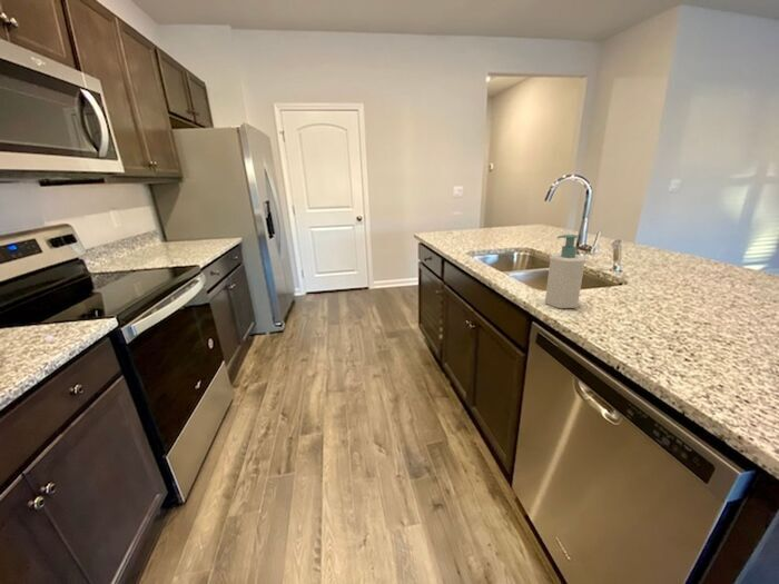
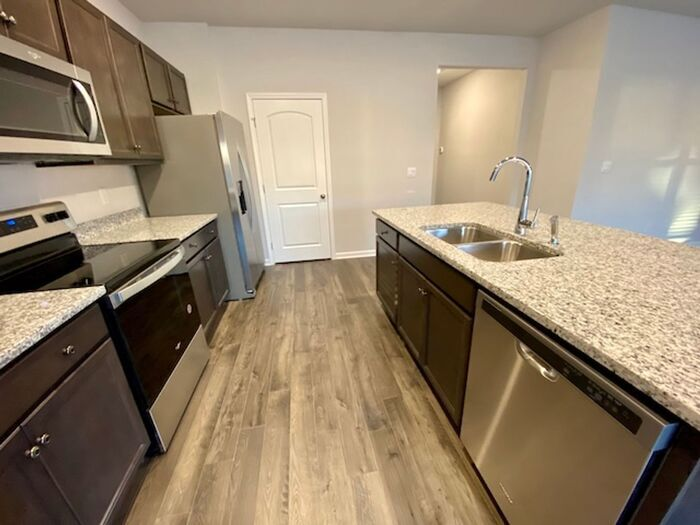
- soap bottle [544,234,586,309]
